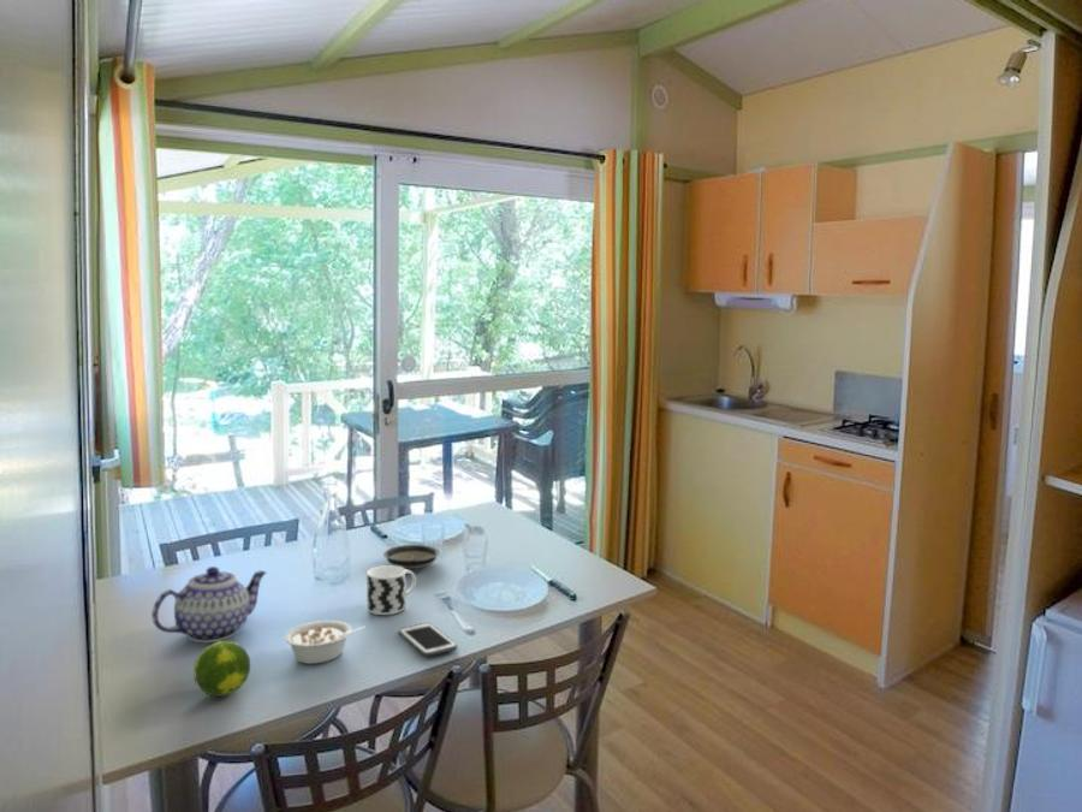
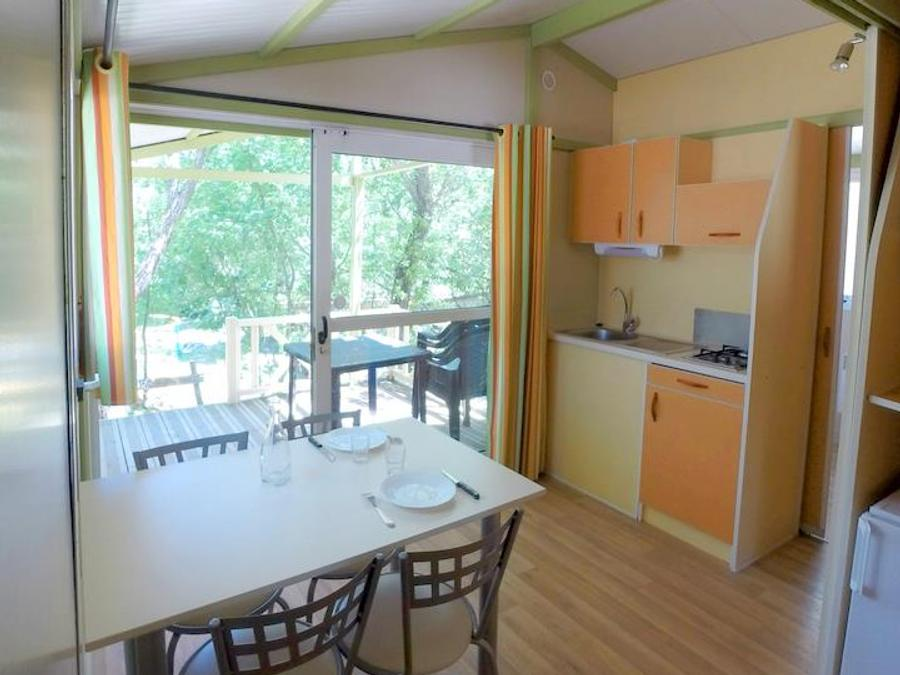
- fruit [192,640,251,698]
- cup [365,564,417,616]
- saucer [382,544,441,570]
- legume [283,620,365,665]
- teapot [150,565,267,644]
- cell phone [398,622,458,658]
